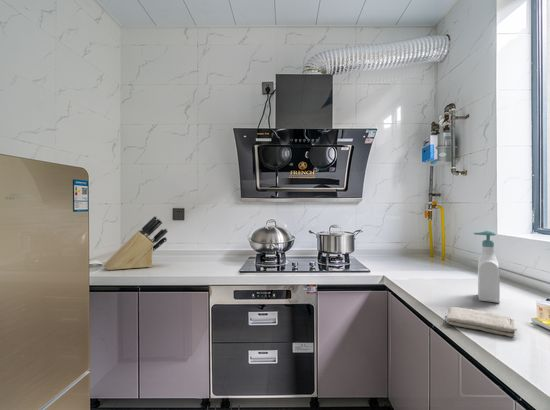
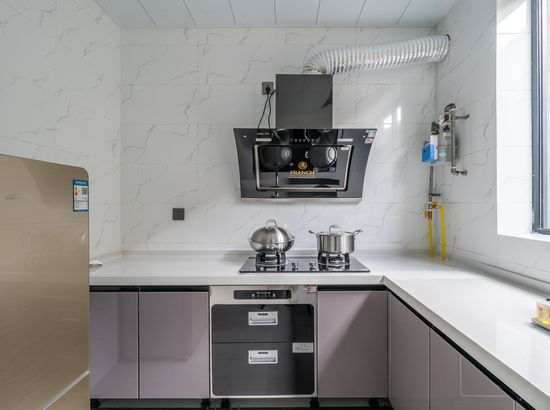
- washcloth [445,306,518,338]
- soap bottle [473,229,501,304]
- knife block [103,215,169,271]
